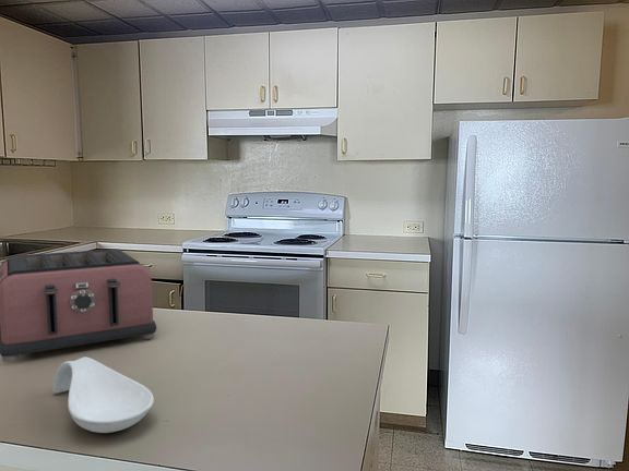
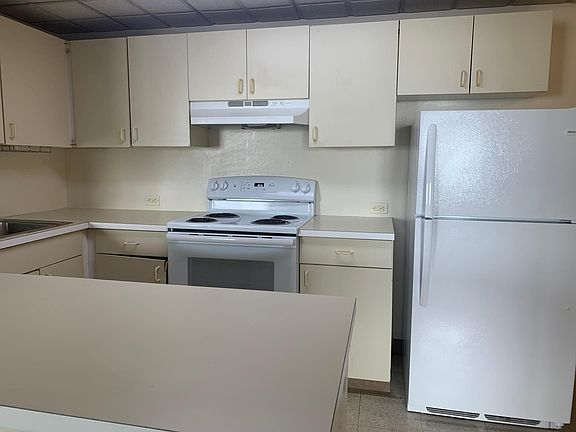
- toaster [0,247,157,363]
- spoon rest [51,355,155,434]
